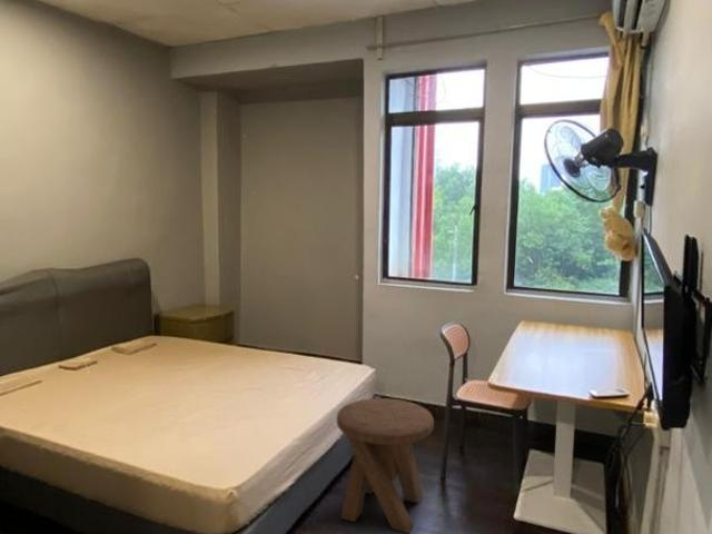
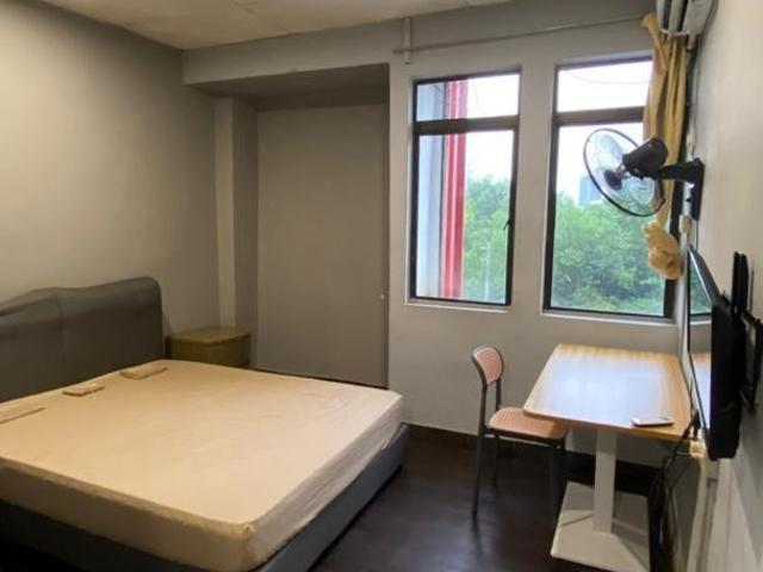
- music stool [336,397,435,534]
